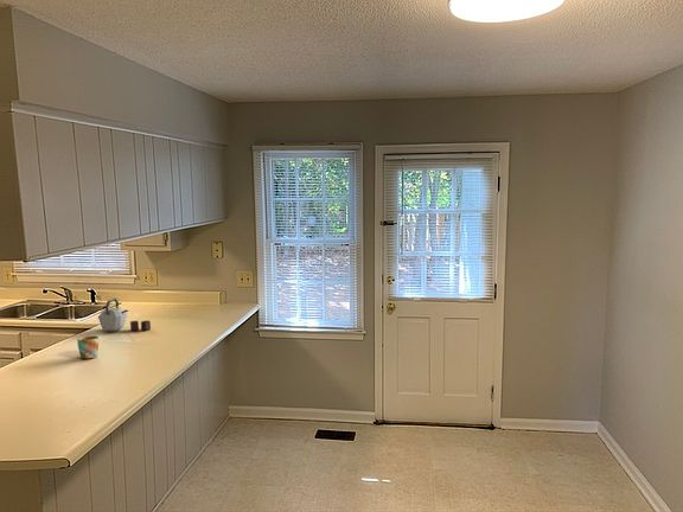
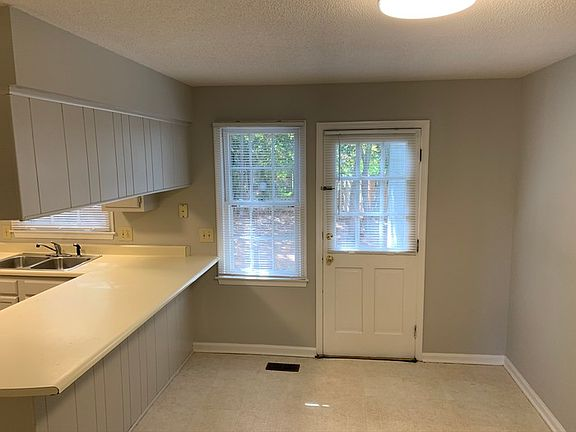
- kettle [97,297,152,333]
- mug [76,335,100,360]
